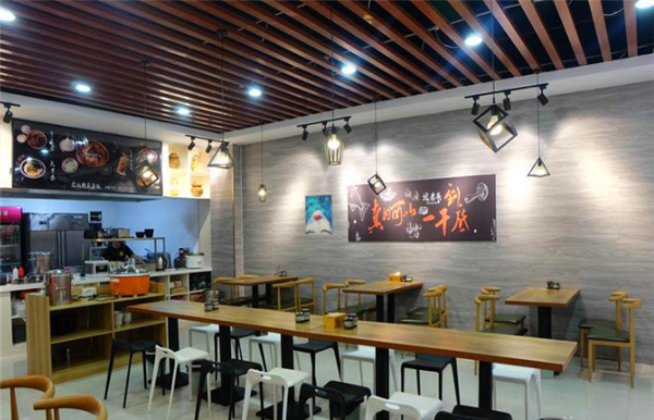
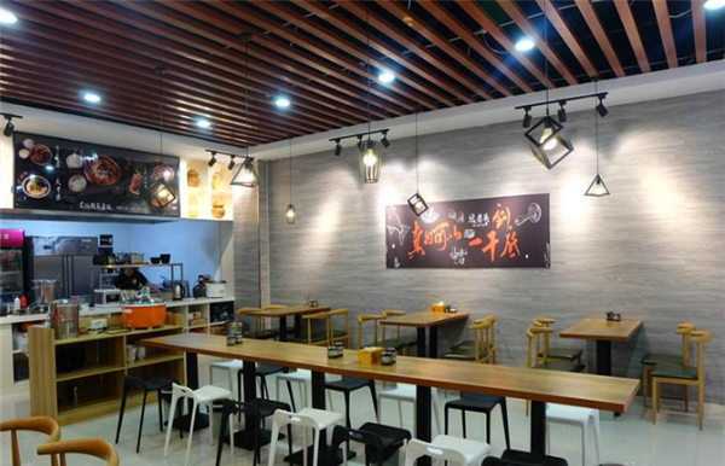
- wall art [304,194,334,236]
